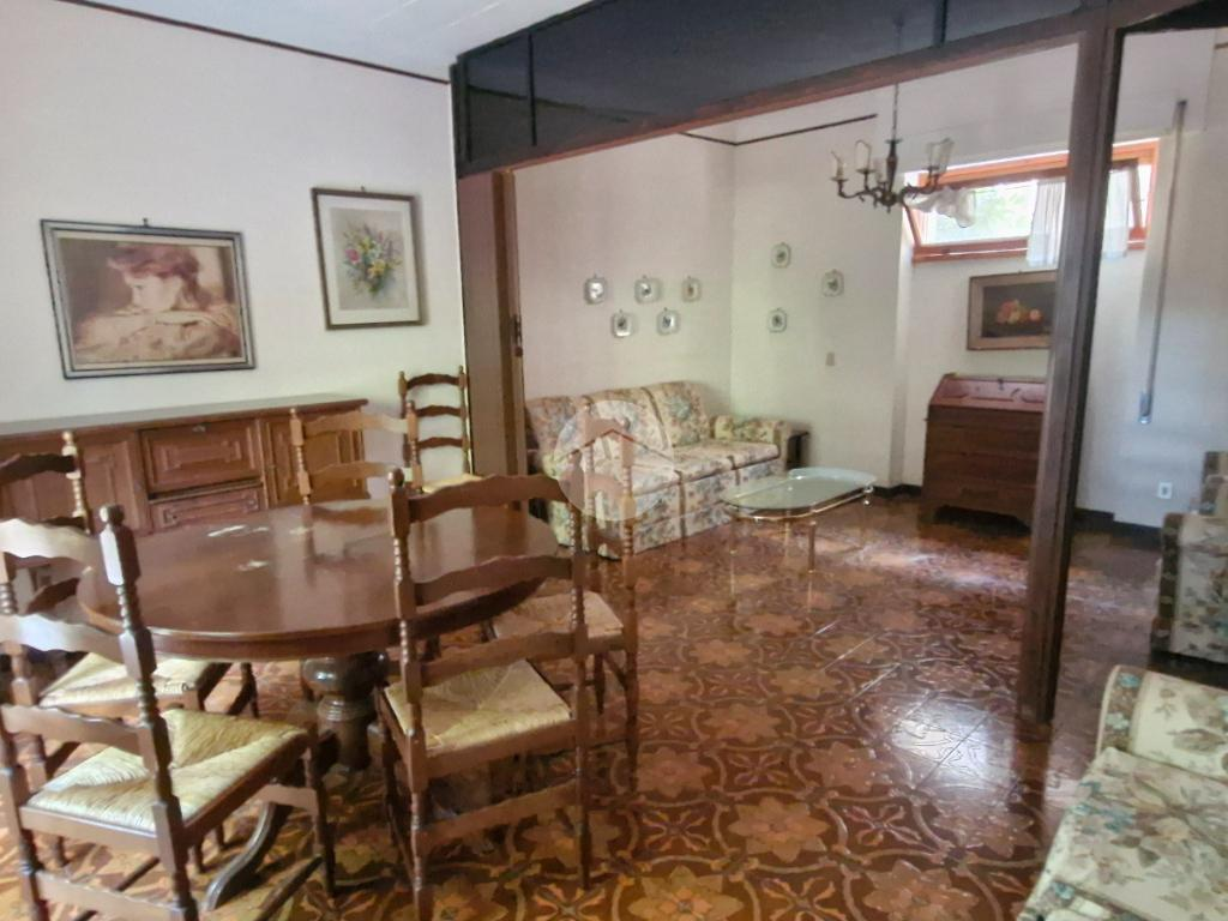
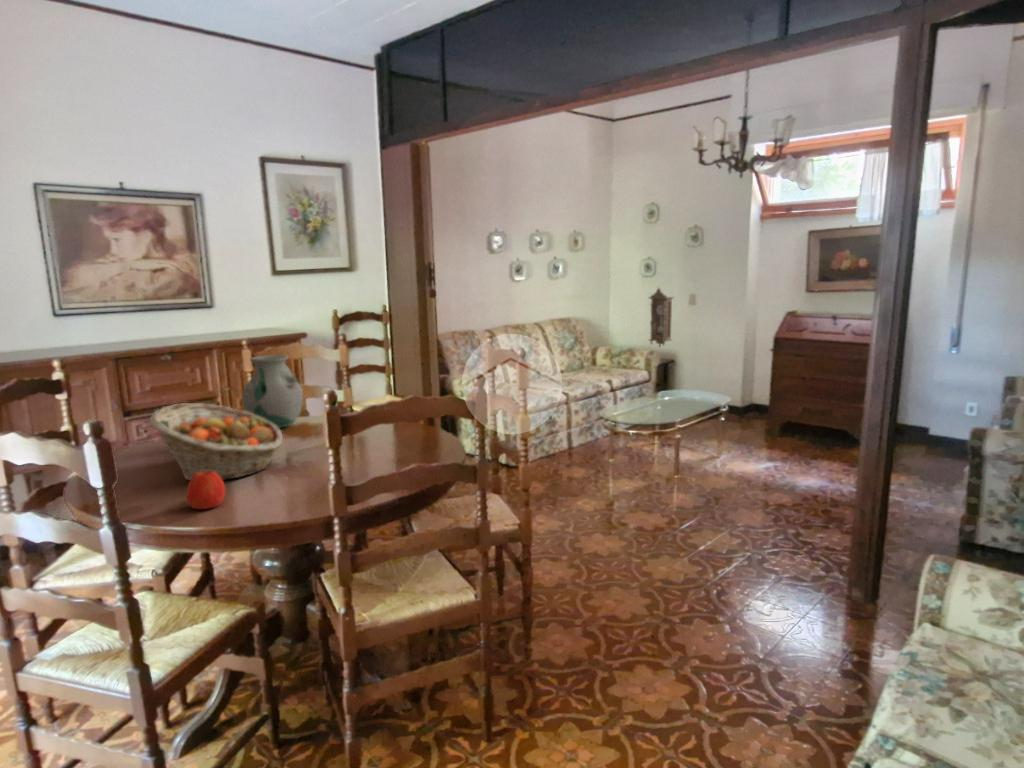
+ fruit basket [149,402,283,481]
+ apple [185,471,226,510]
+ vase [241,354,304,429]
+ pendulum clock [647,287,675,349]
